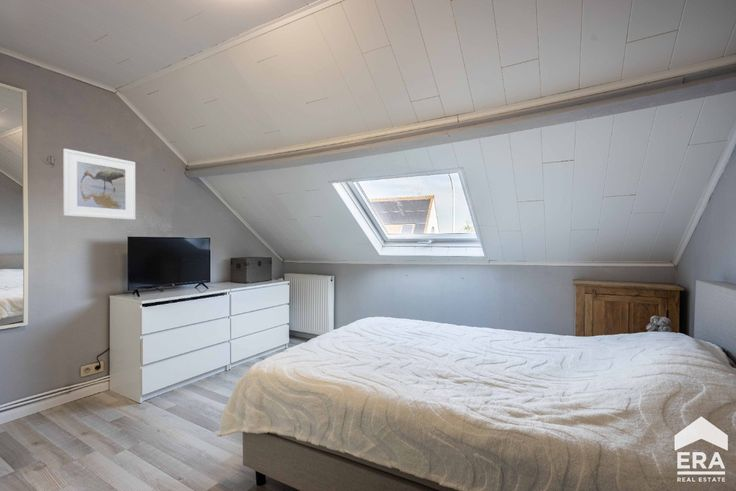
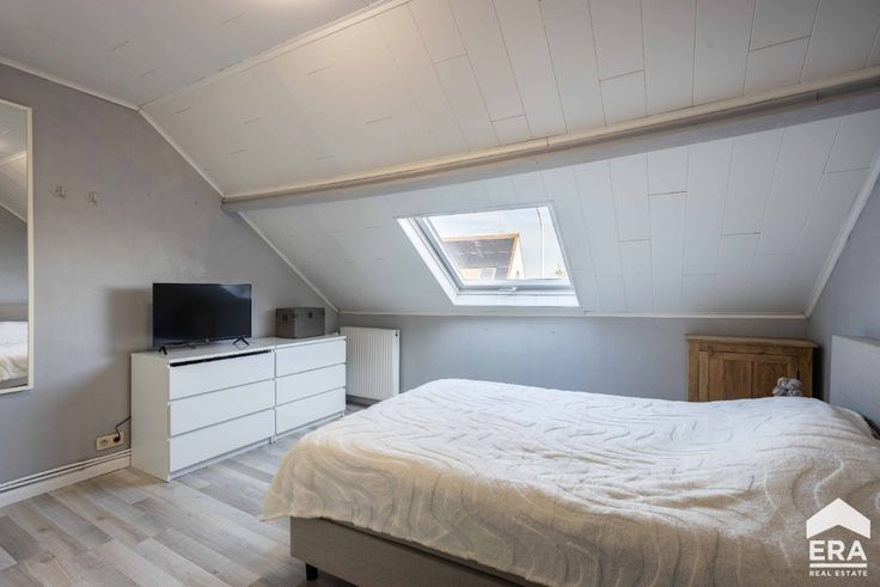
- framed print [62,148,136,221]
